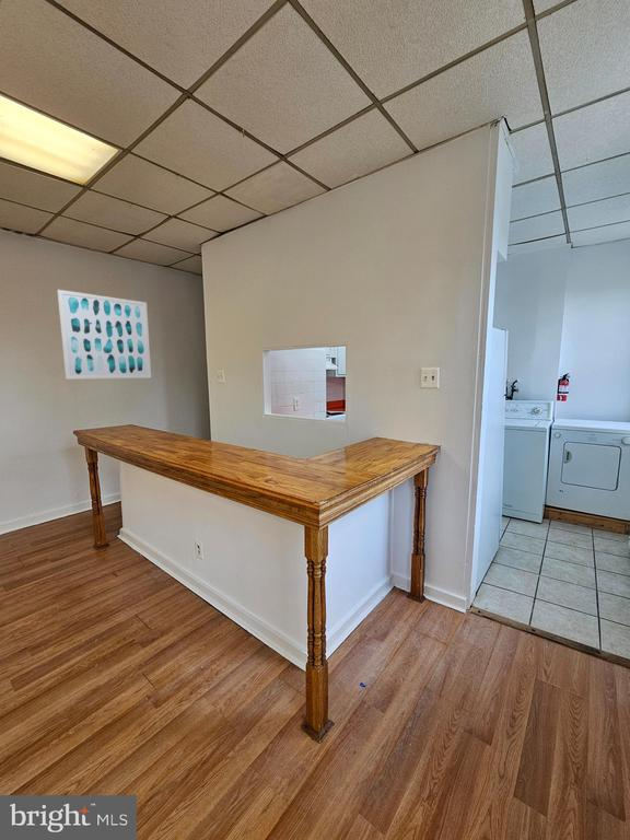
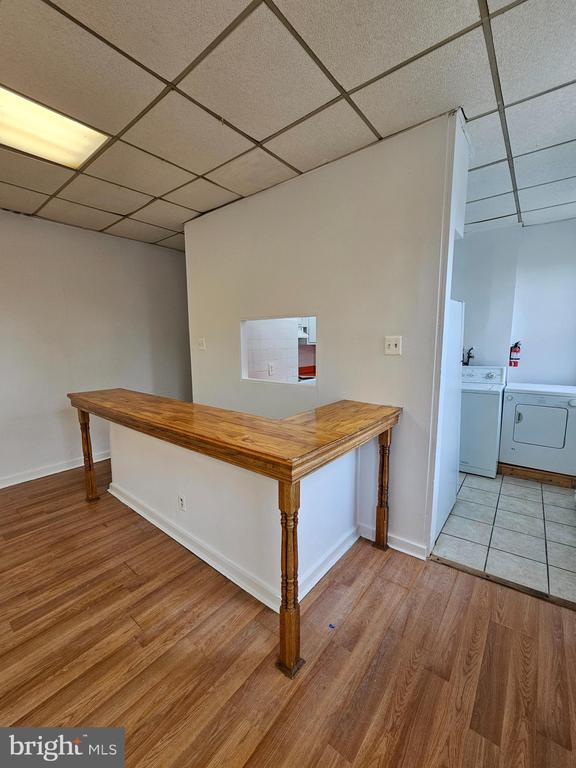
- wall art [56,289,152,381]
